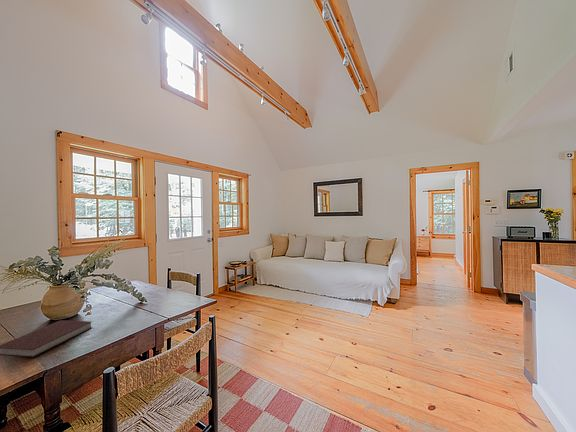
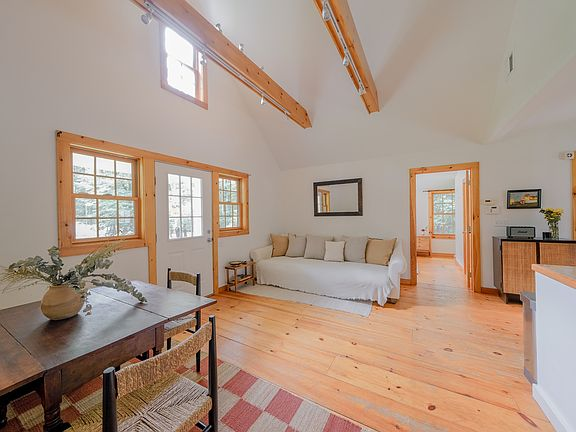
- notebook [0,319,93,358]
